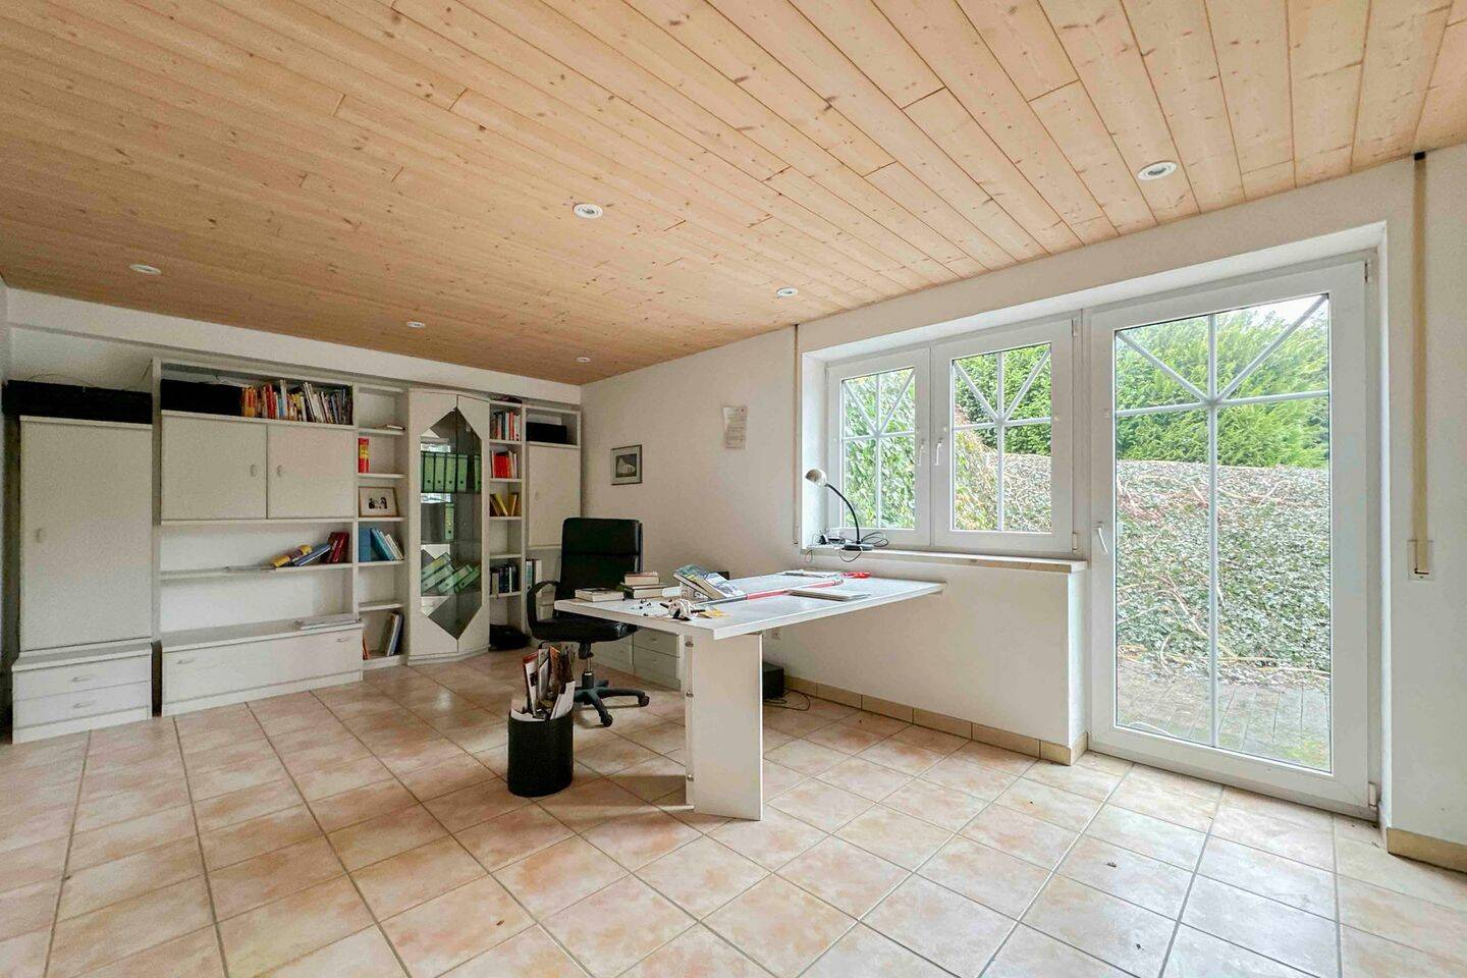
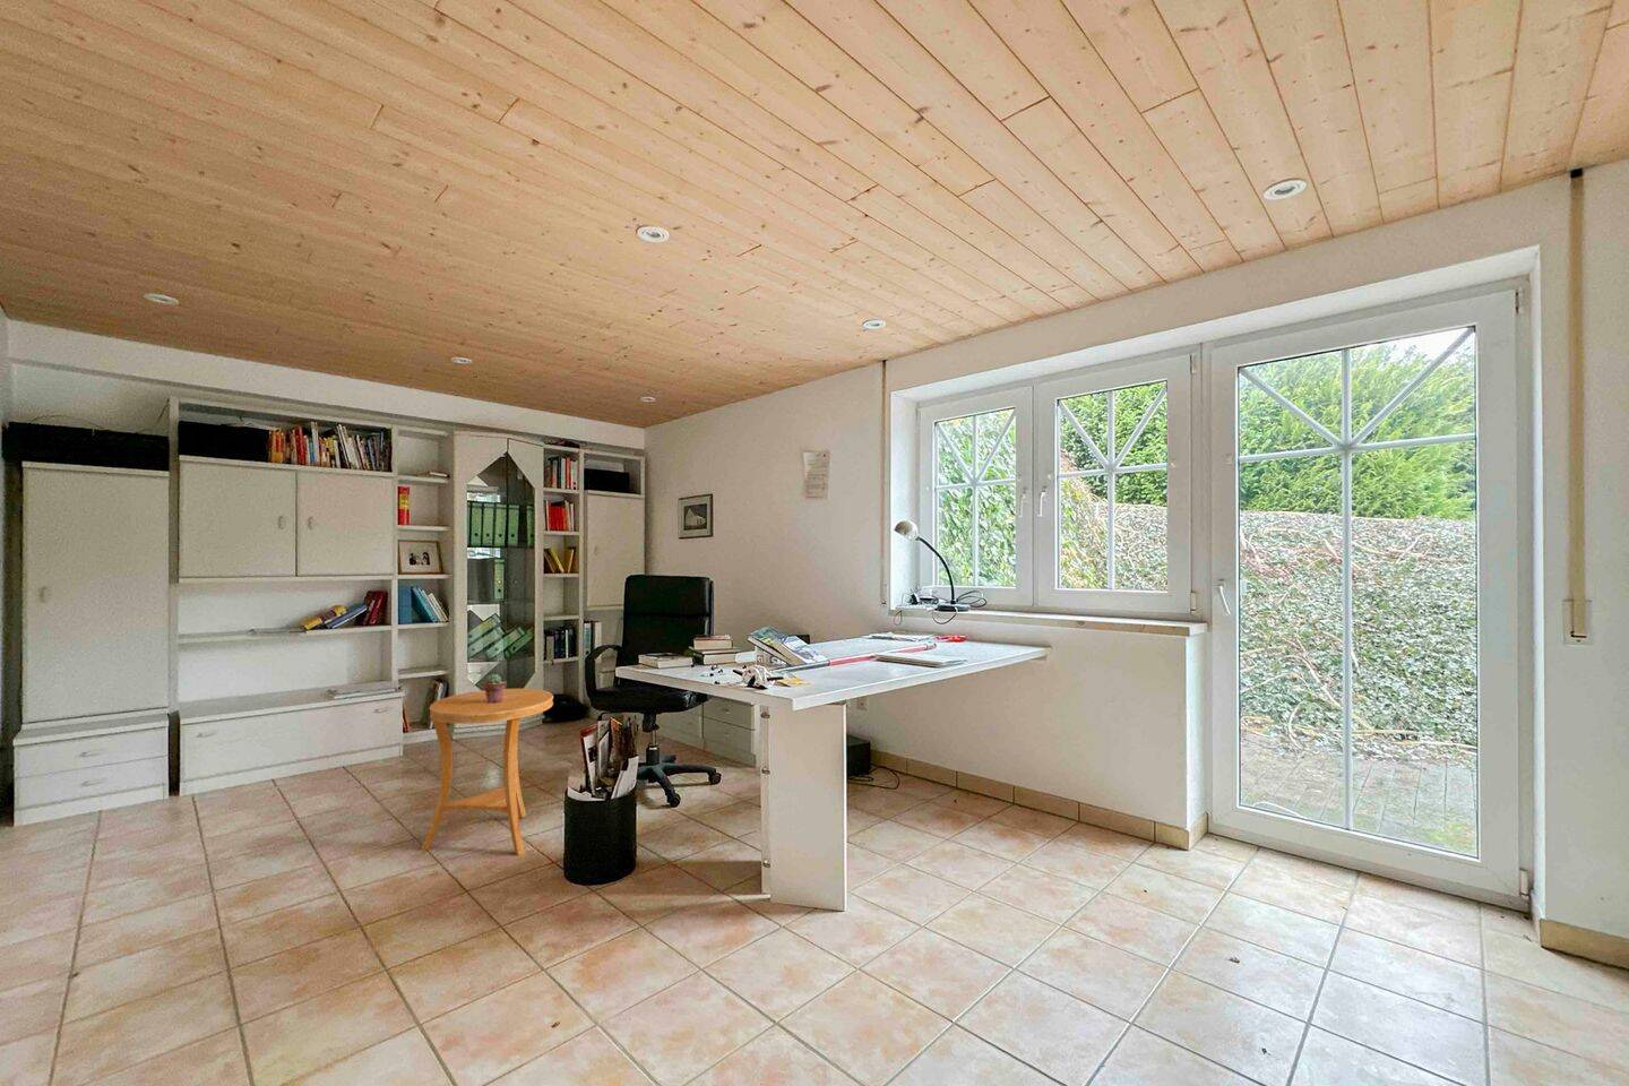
+ side table [421,687,554,857]
+ potted succulent [482,673,508,704]
